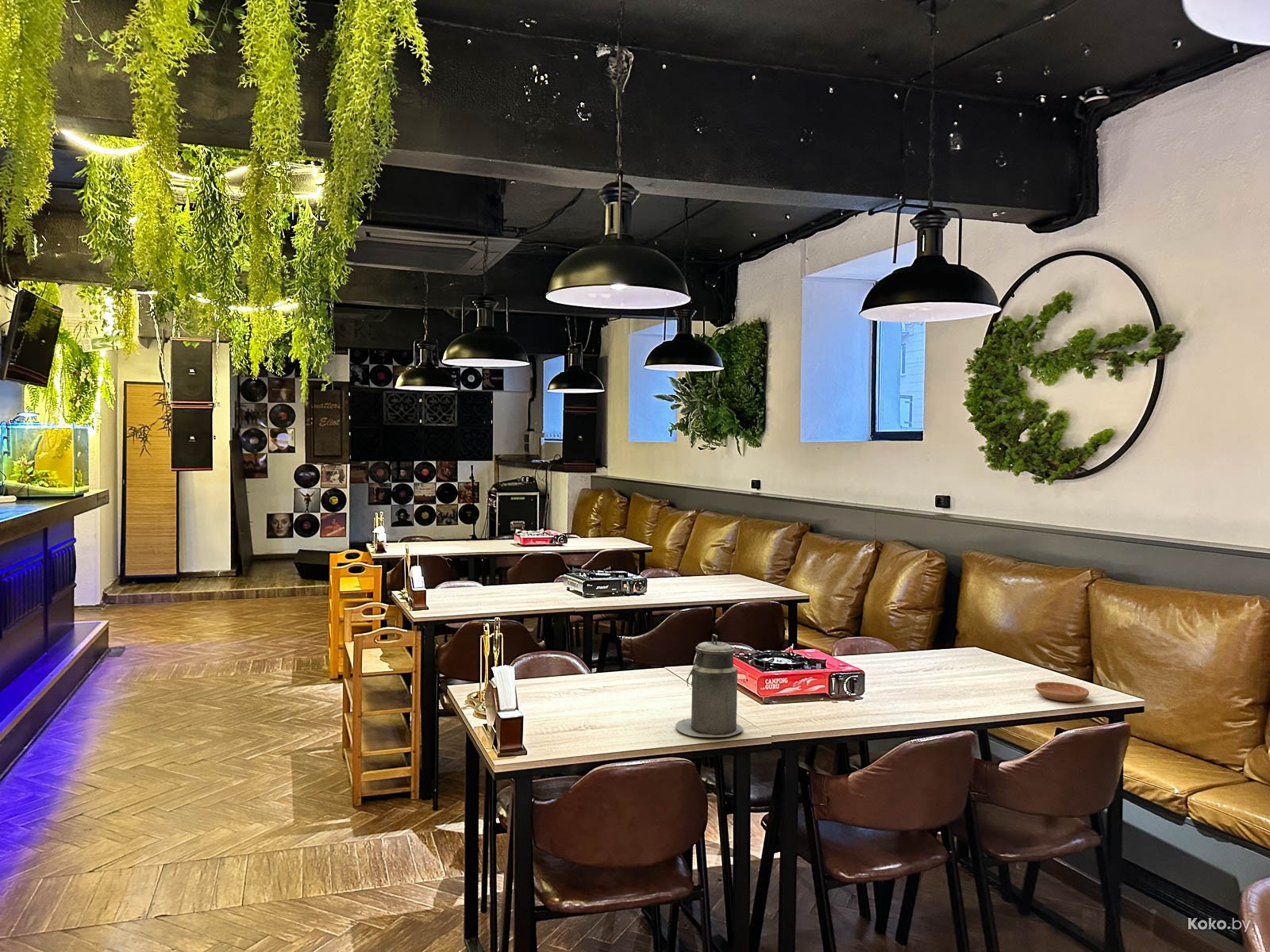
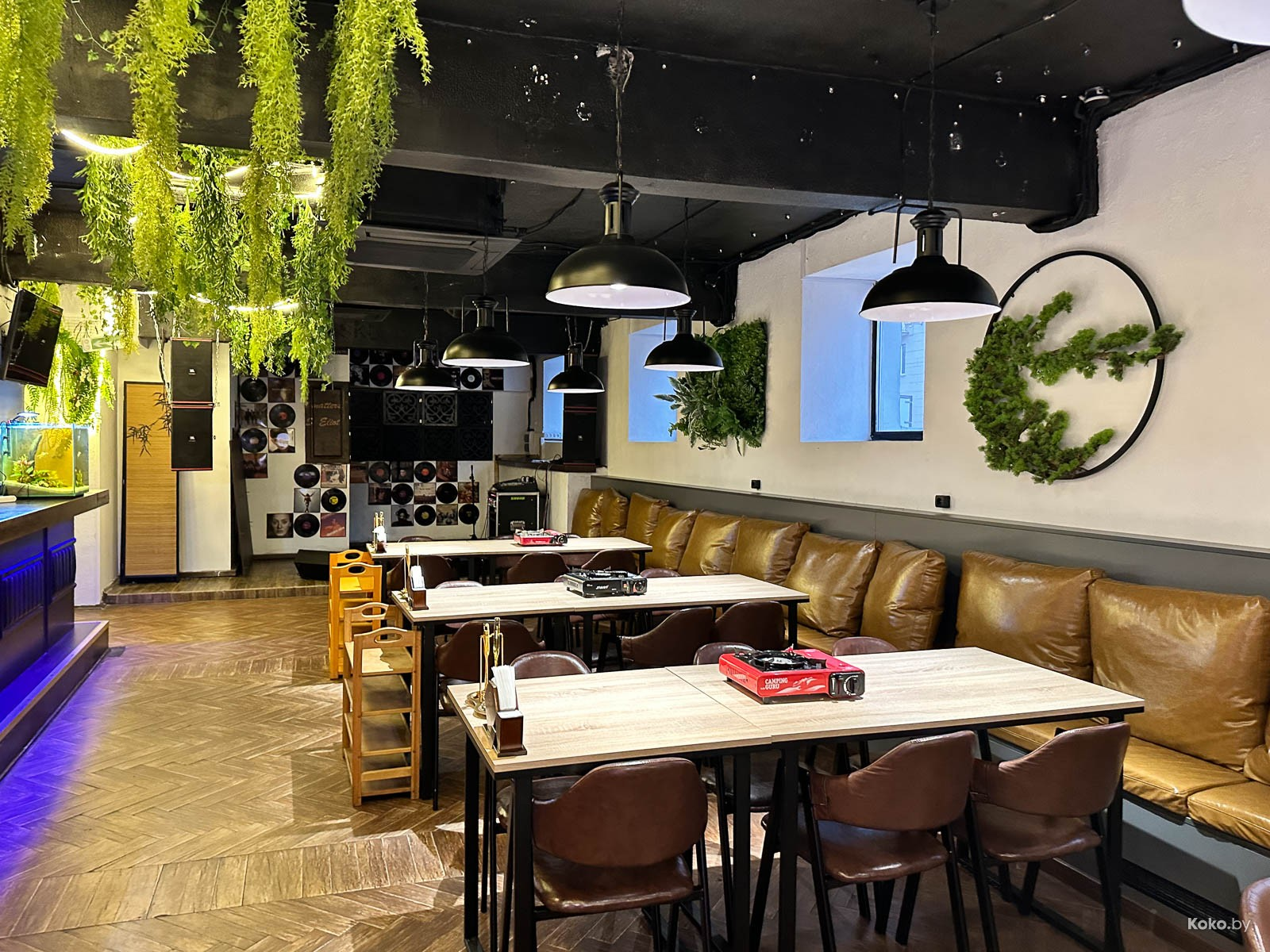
- saucer [1034,681,1090,703]
- canister [675,634,744,738]
